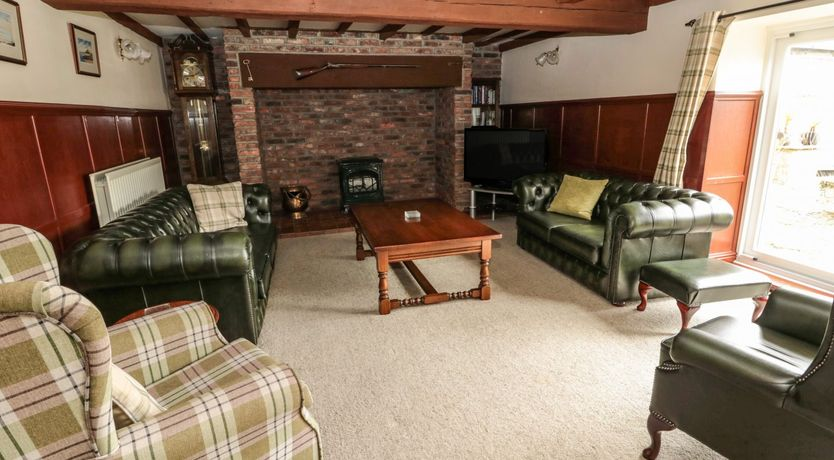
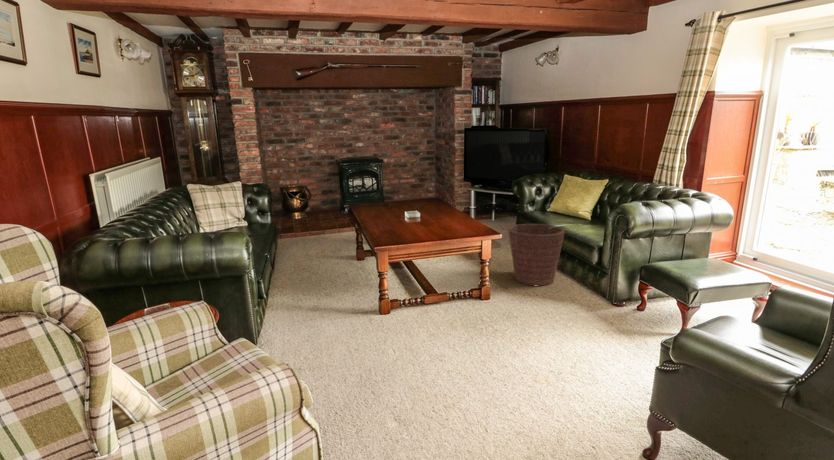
+ basket [507,223,566,286]
